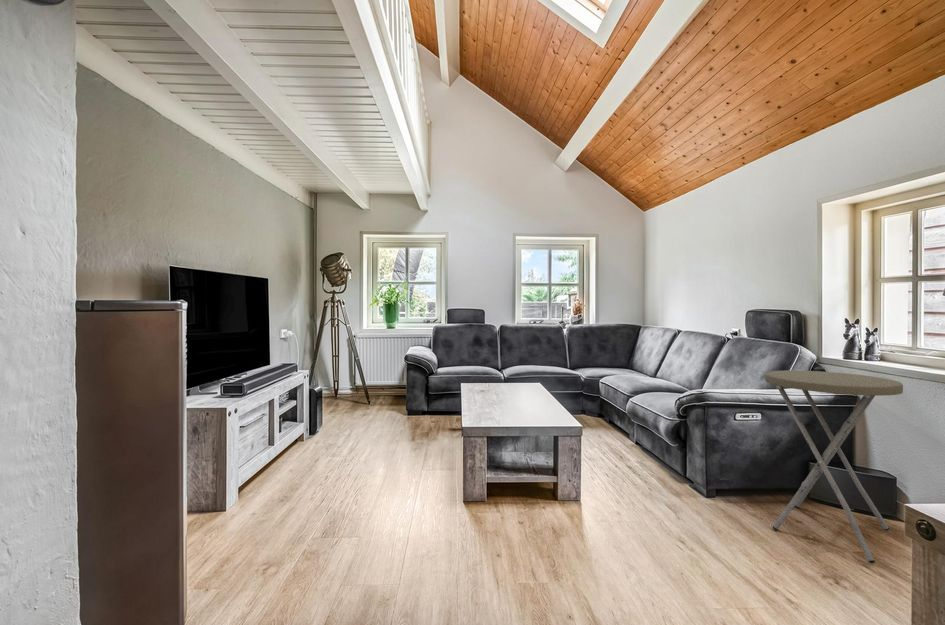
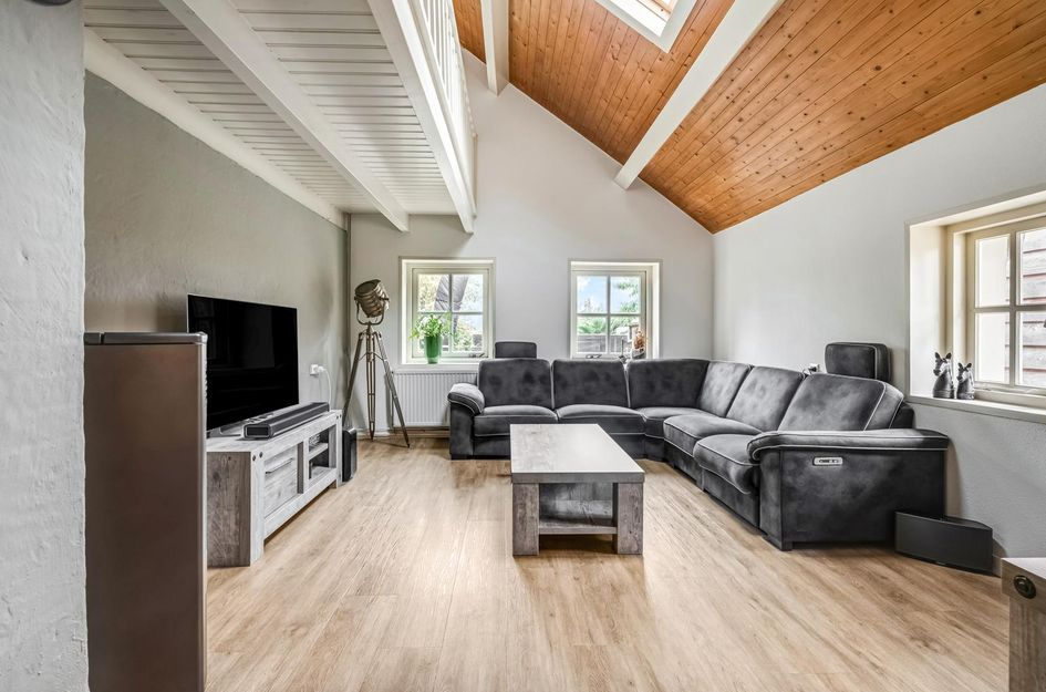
- side table [764,369,904,564]
